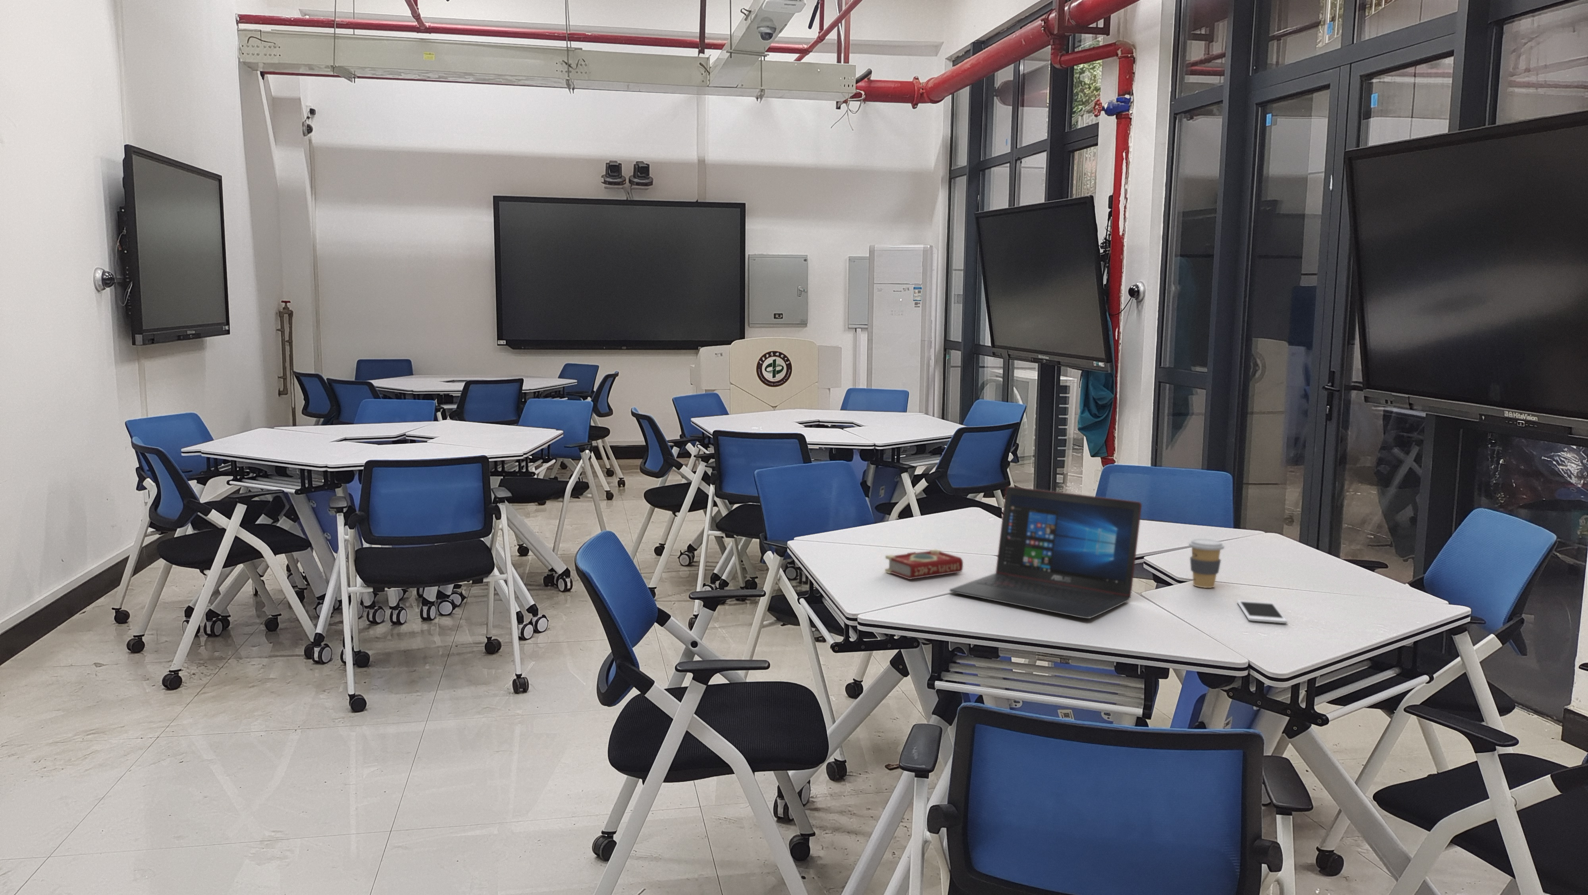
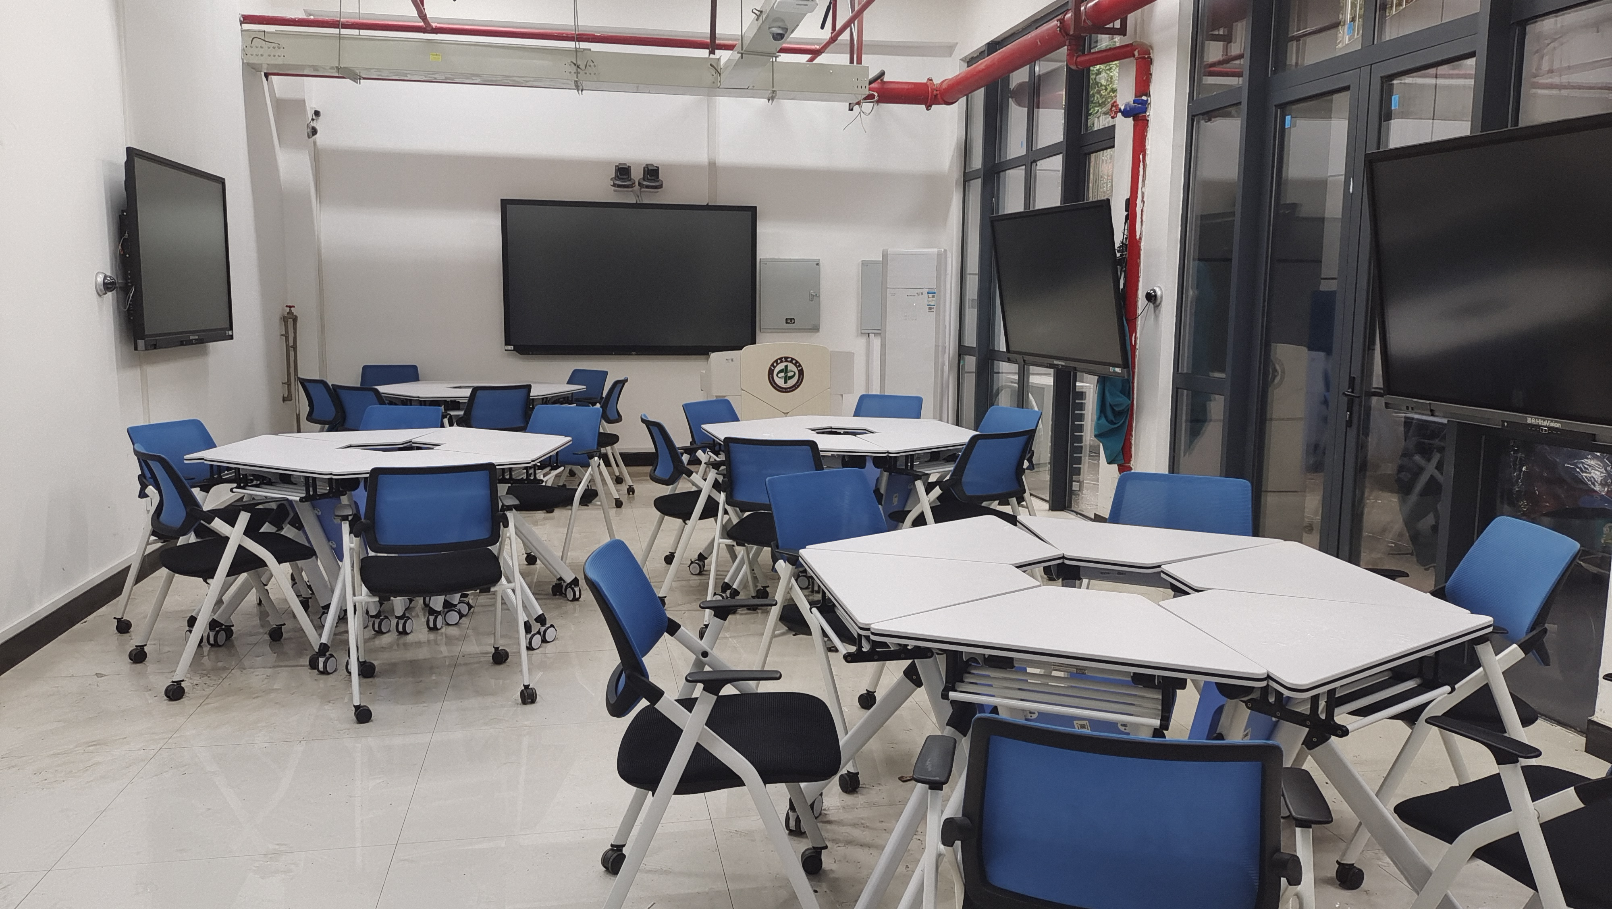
- book [885,548,963,580]
- coffee cup [1188,539,1225,589]
- laptop [949,486,1142,619]
- cell phone [1237,600,1287,624]
